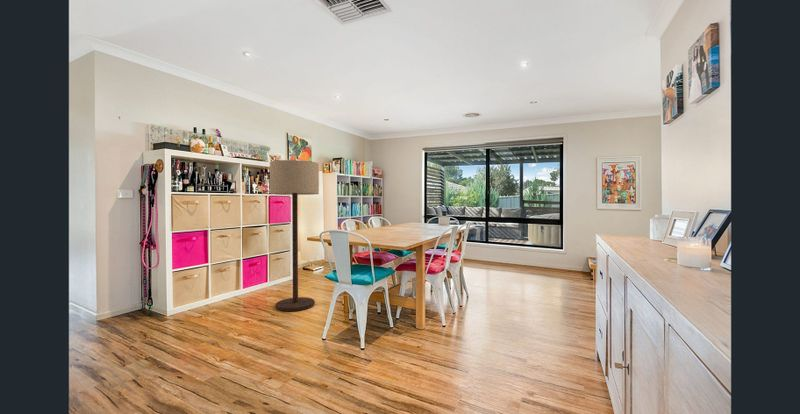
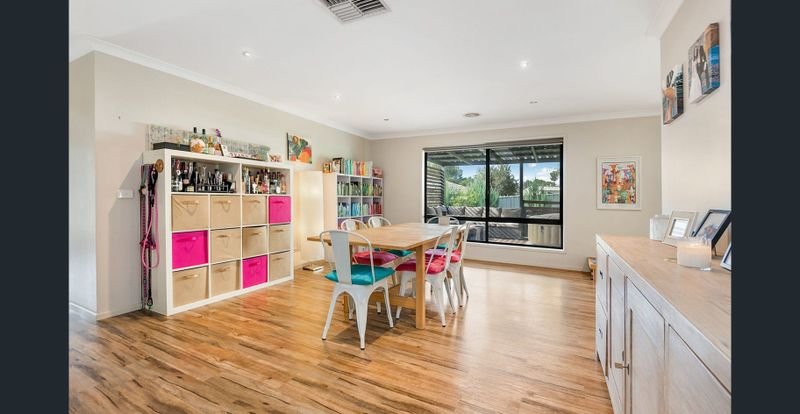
- floor lamp [269,159,320,312]
